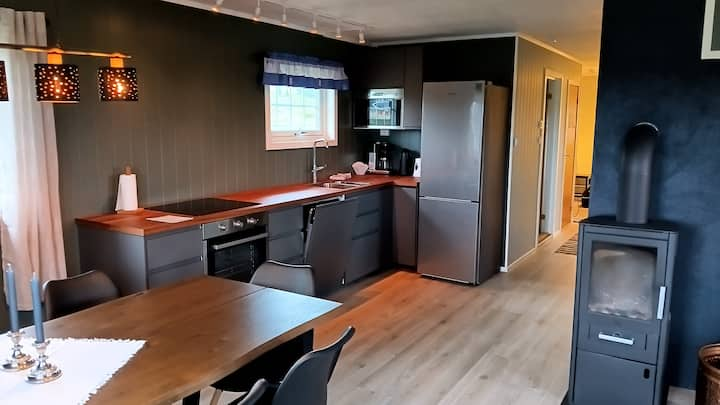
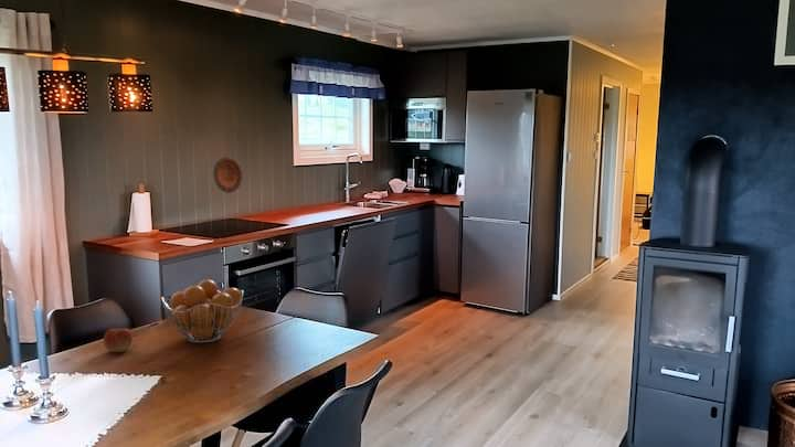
+ fruit basket [160,278,244,344]
+ decorative plate [213,156,244,194]
+ apple [103,328,134,353]
